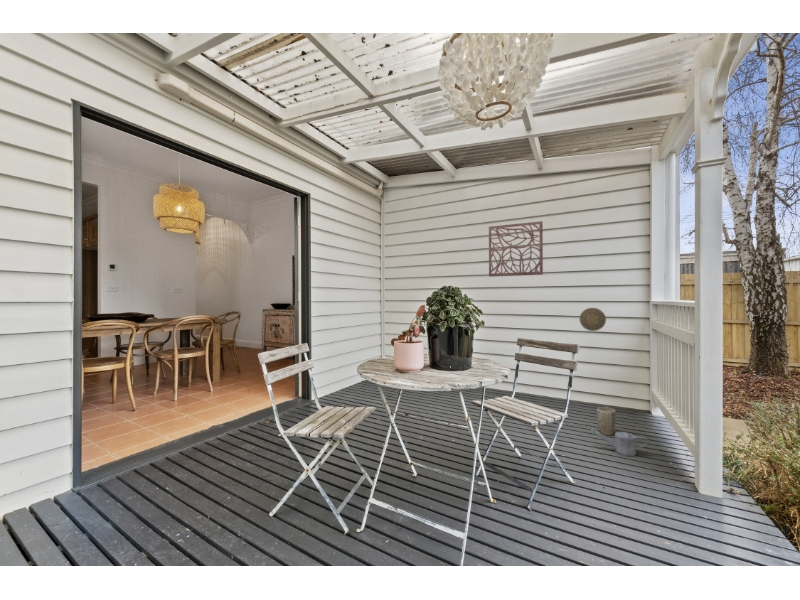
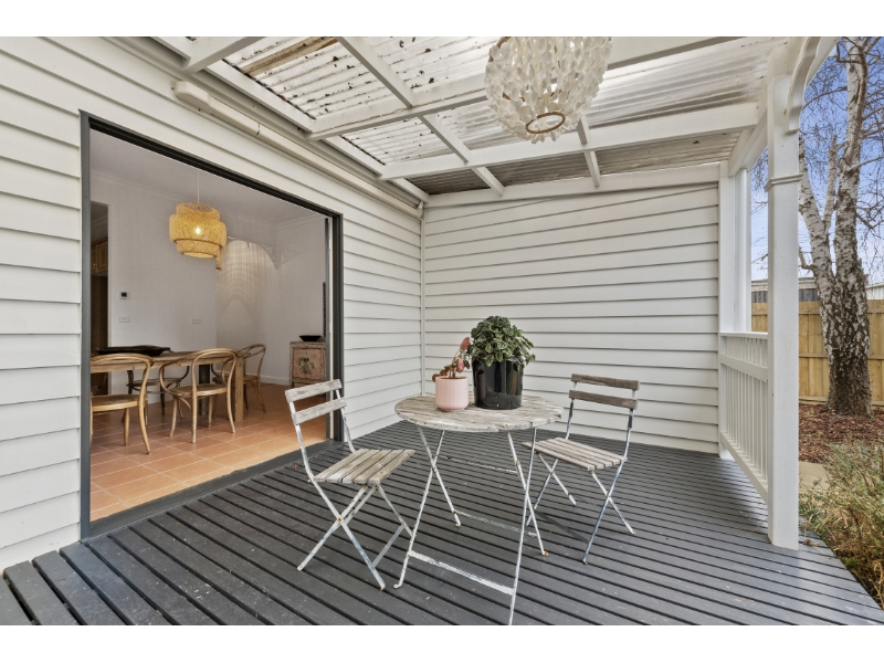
- decorative plate [579,307,607,332]
- decorative wall panel [488,220,544,277]
- watering can [590,427,648,457]
- plant pot [596,406,617,436]
